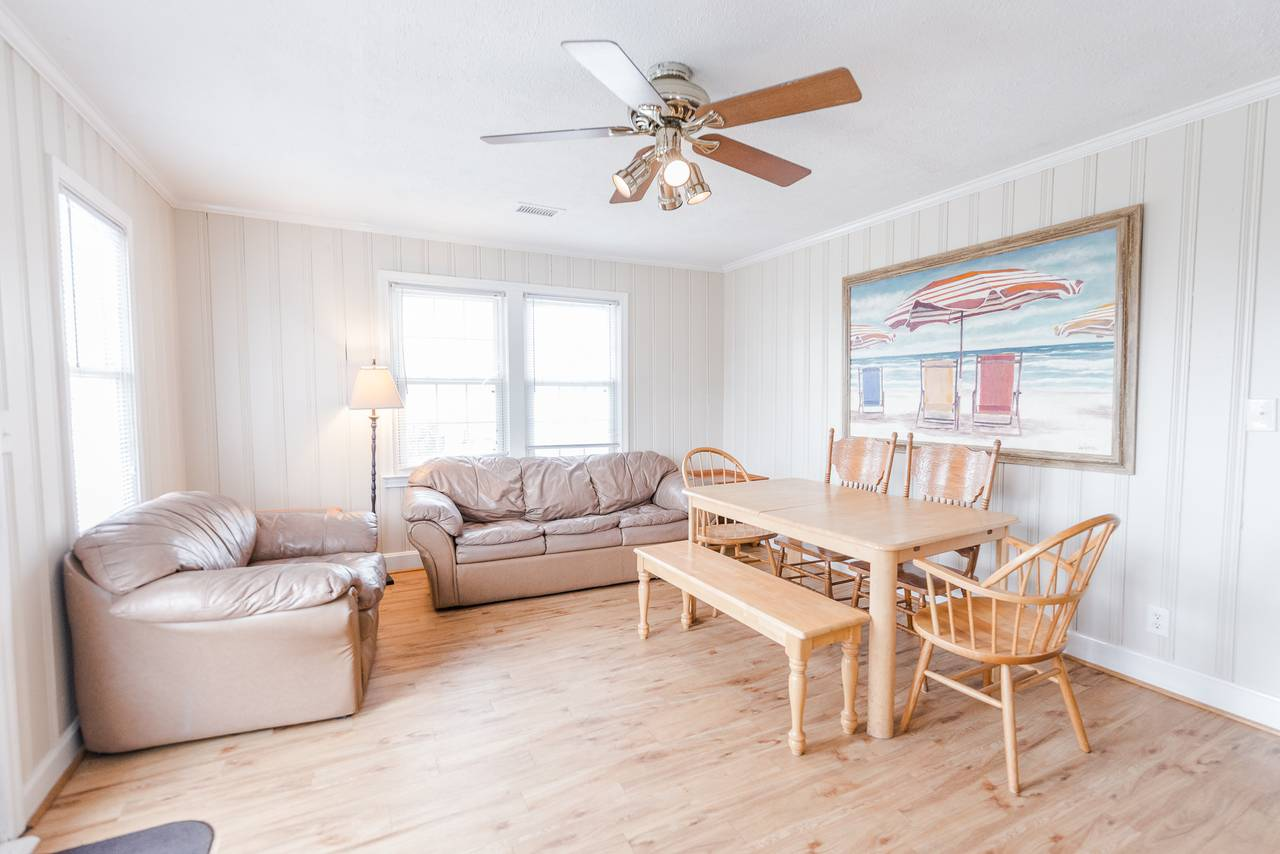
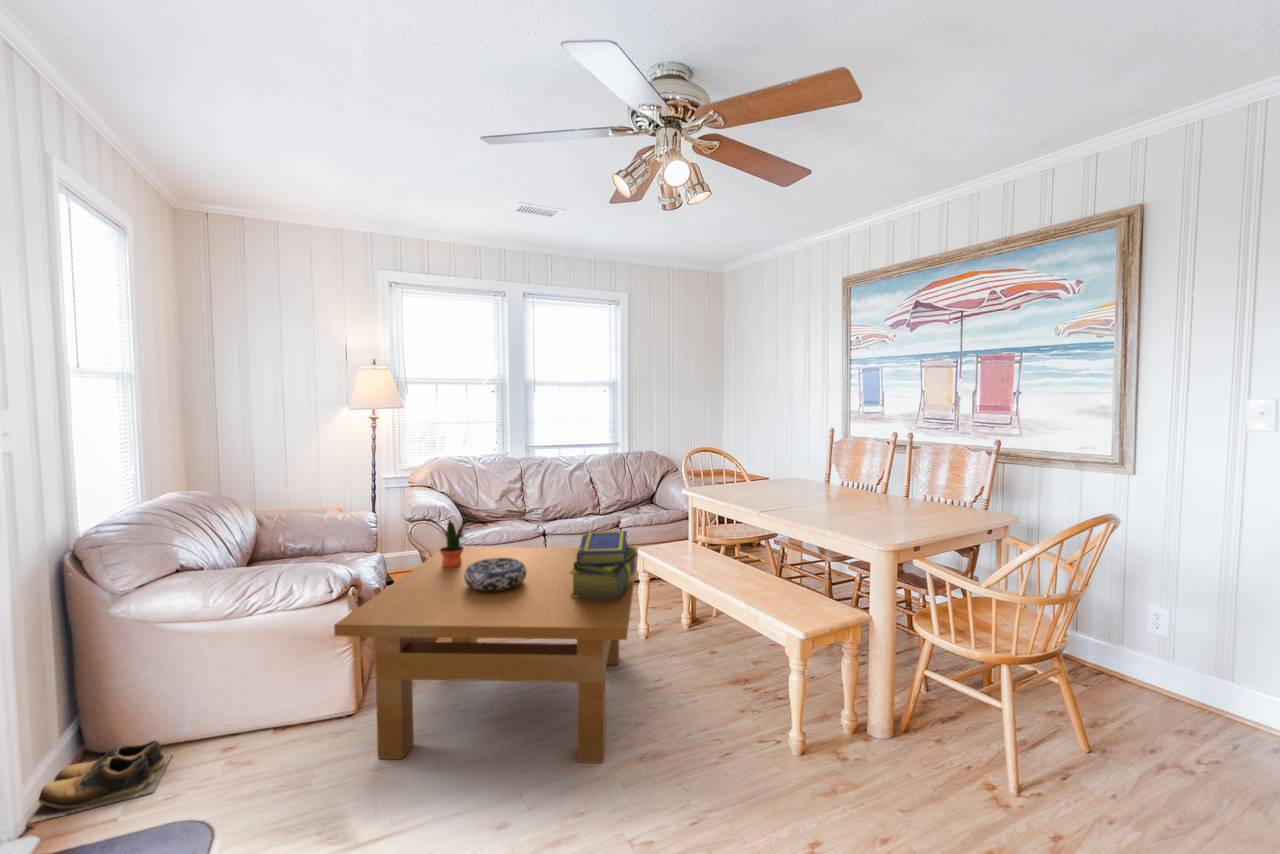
+ table [333,546,639,764]
+ decorative bowl [464,558,526,591]
+ shoes [26,739,174,825]
+ potted plant [439,510,473,568]
+ stack of books [570,530,639,600]
